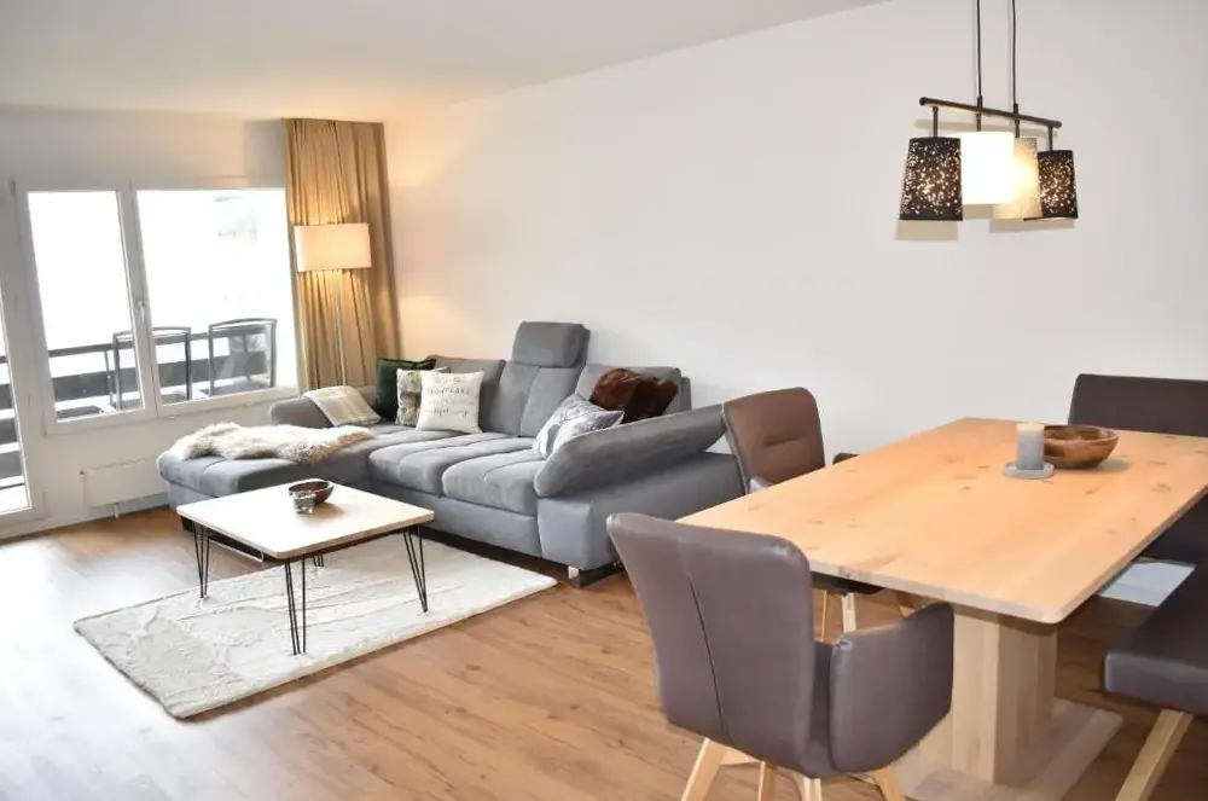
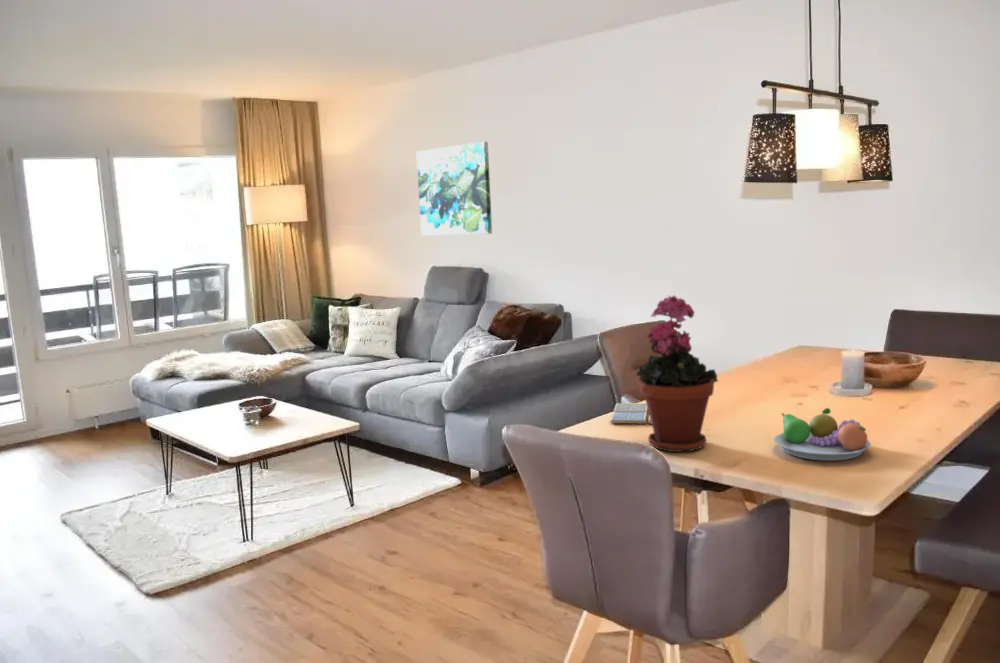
+ potted plant [635,294,719,453]
+ drink coaster [610,402,652,424]
+ wall art [415,141,493,237]
+ fruit bowl [773,407,872,462]
